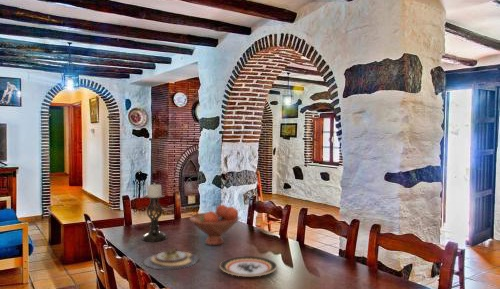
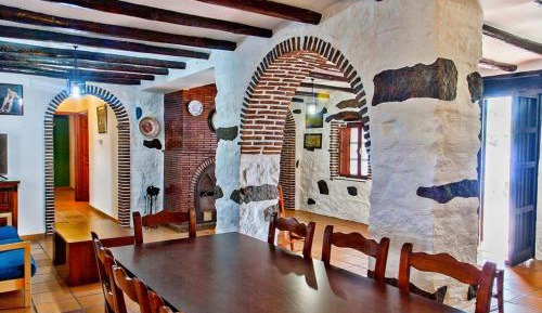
- fruit bowl [189,204,240,246]
- plate [143,247,200,270]
- plate [219,255,278,277]
- candle holder [141,182,168,243]
